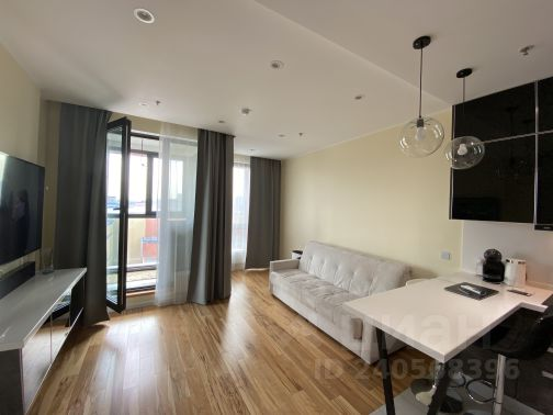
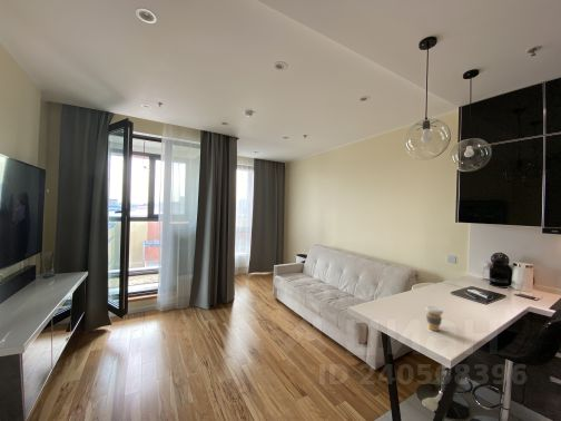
+ coffee cup [424,305,444,332]
